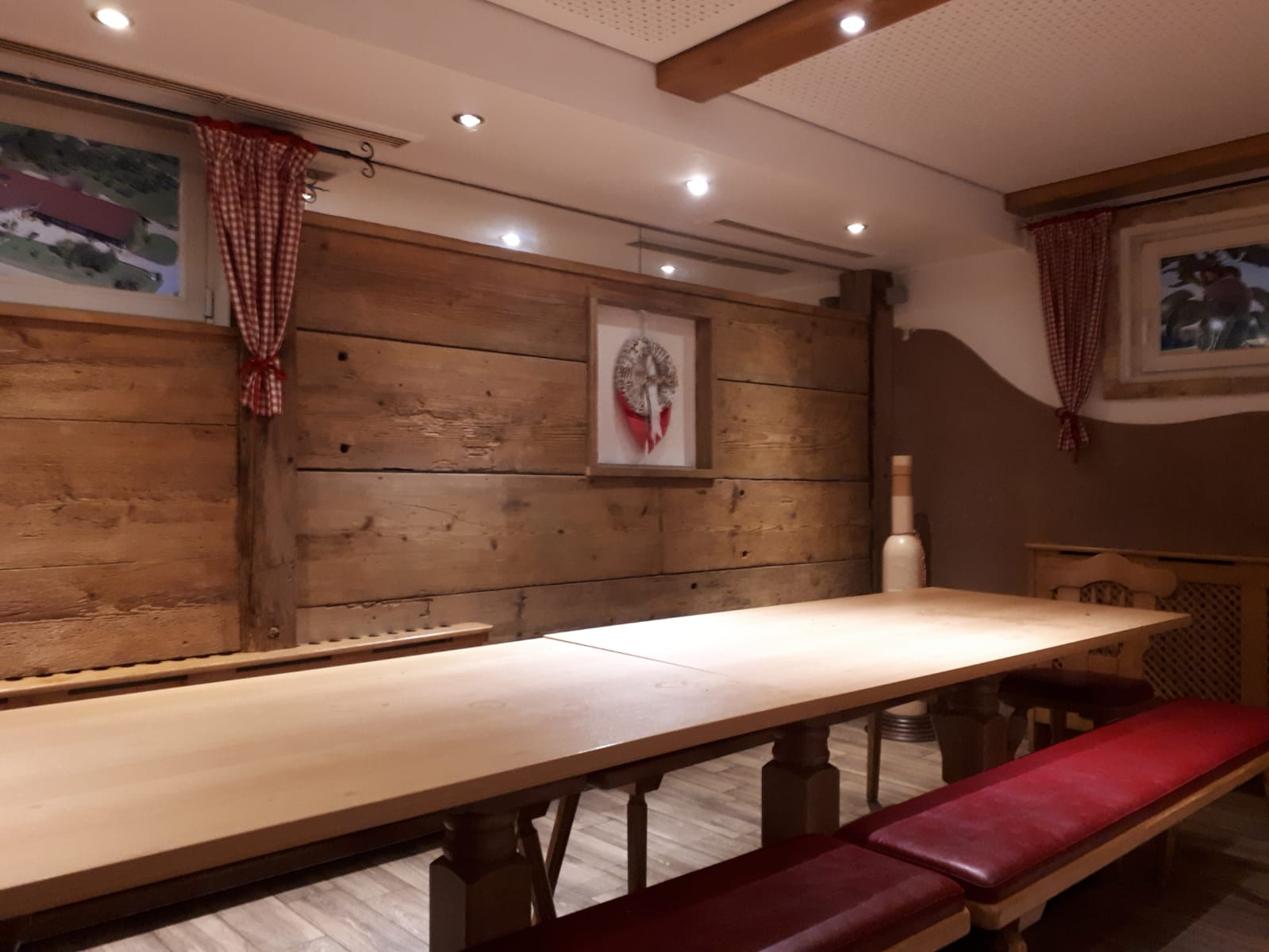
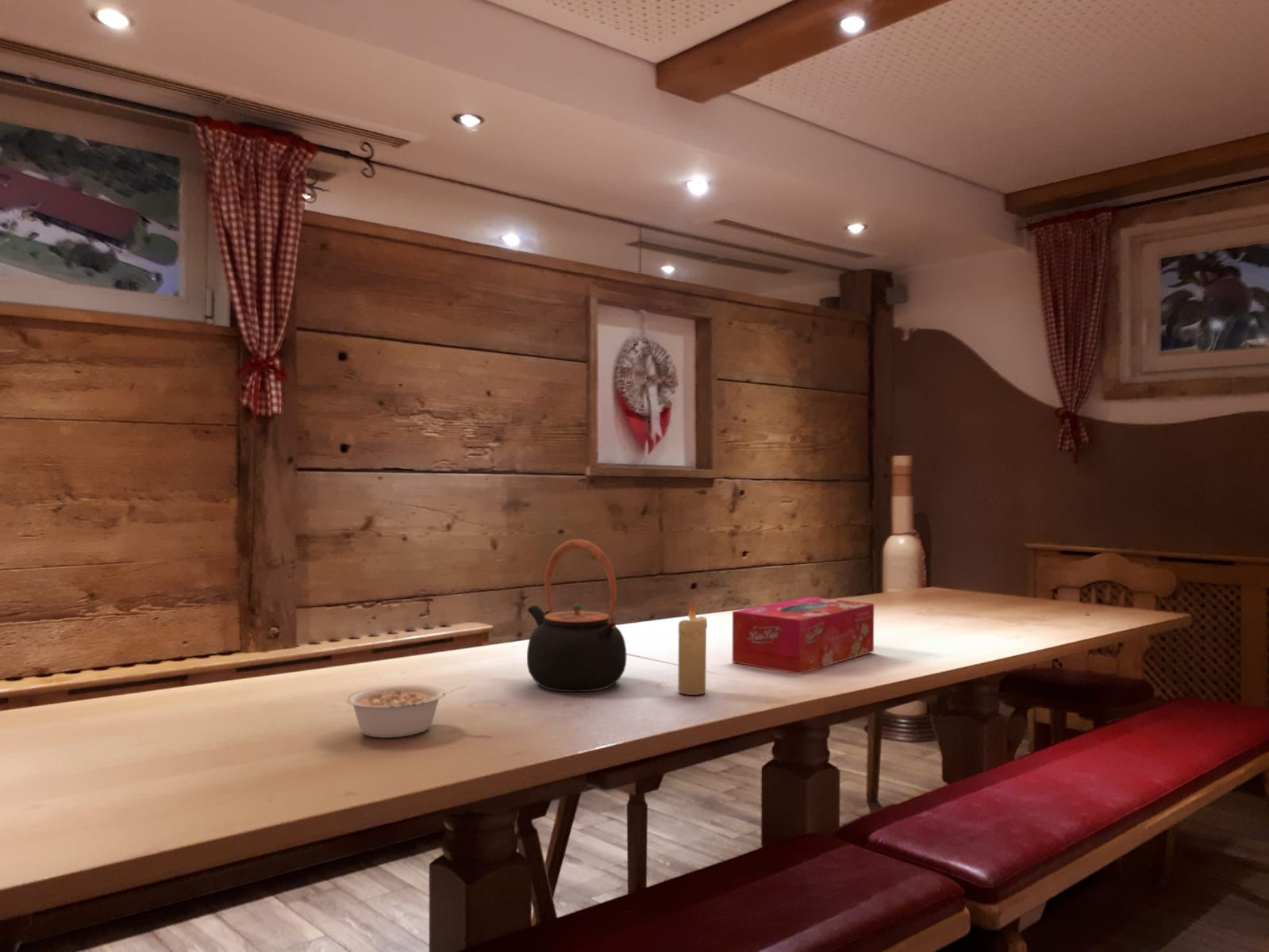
+ tissue box [732,596,875,675]
+ candle [677,601,708,696]
+ legume [344,683,466,739]
+ teapot [526,539,627,693]
